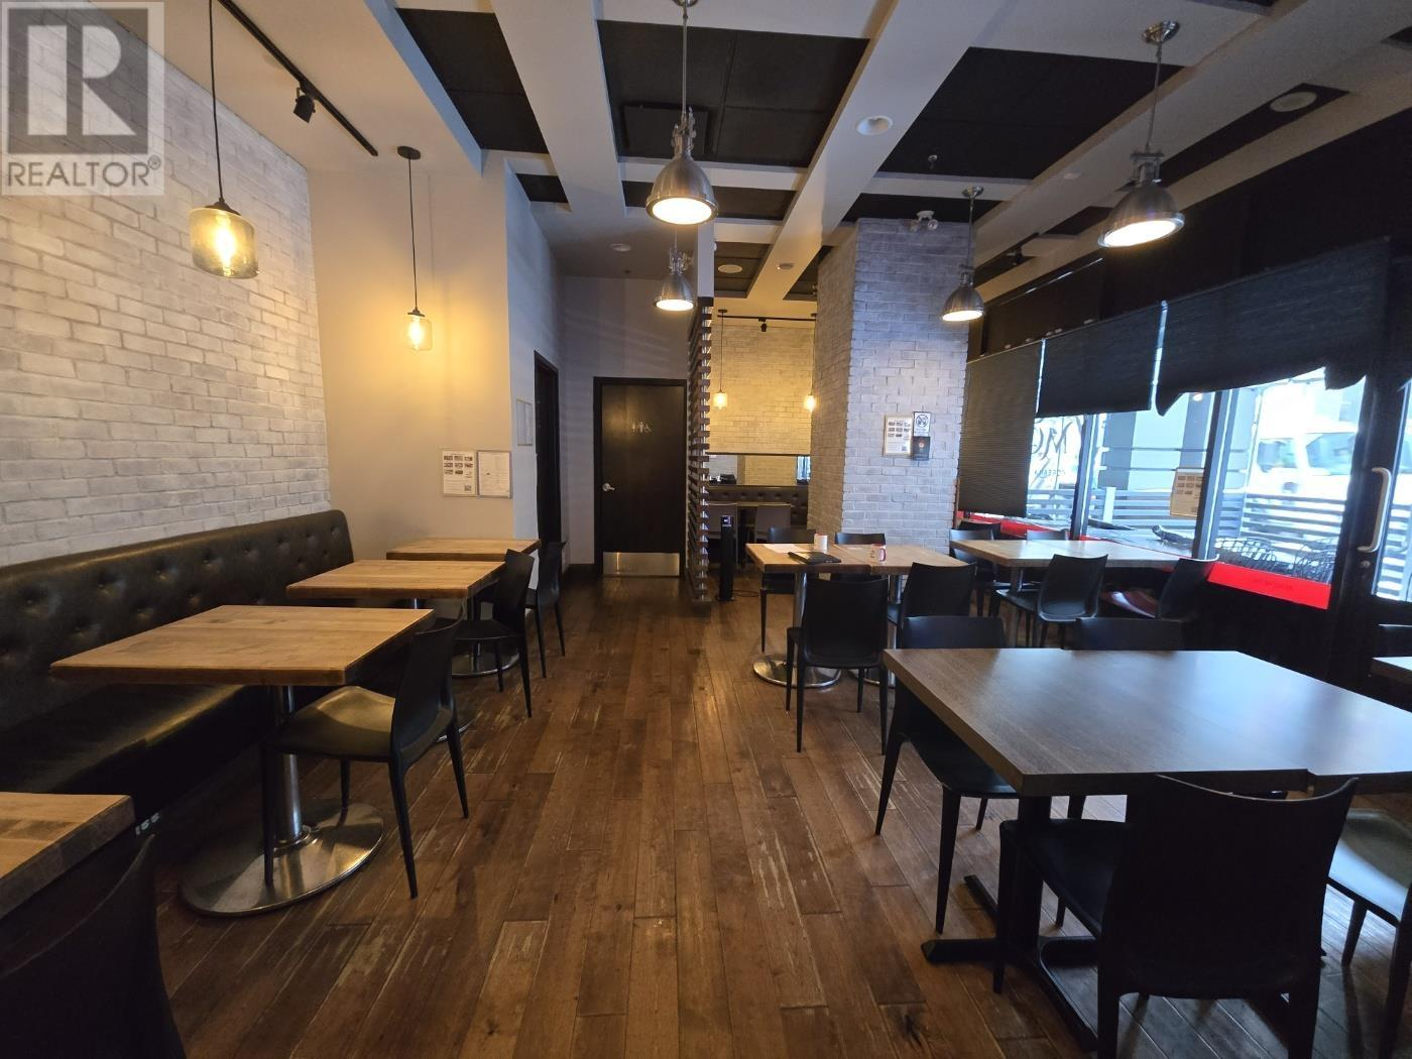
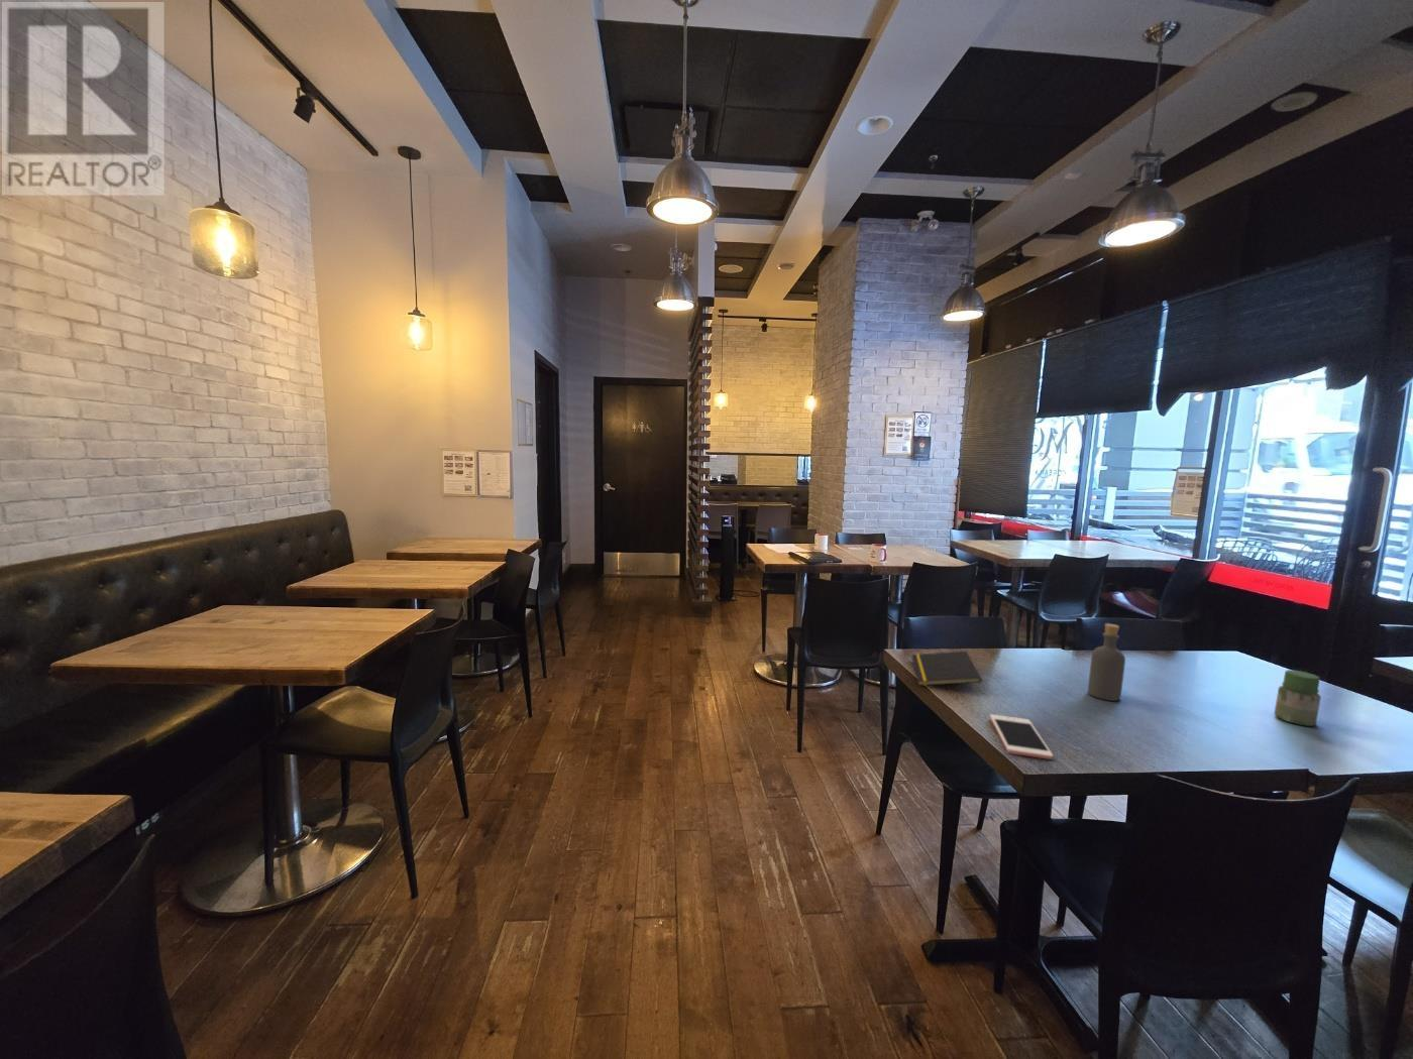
+ jar [1273,669,1322,728]
+ bottle [1087,622,1126,702]
+ notepad [910,651,984,686]
+ cell phone [989,713,1054,761]
